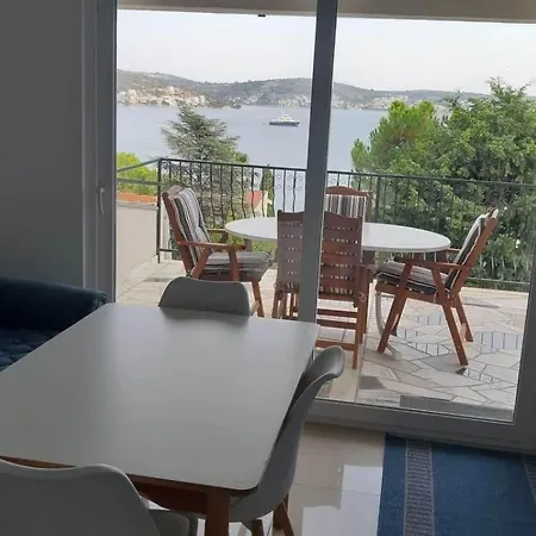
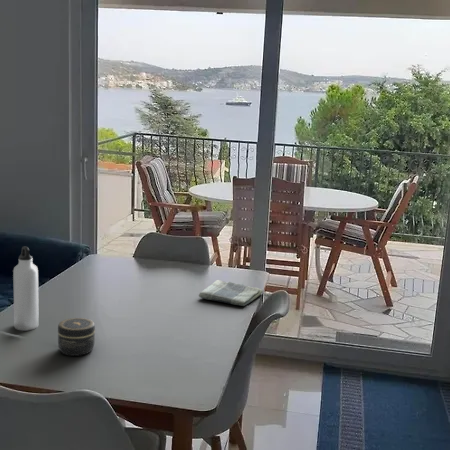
+ dish towel [198,279,264,307]
+ jar [57,317,96,357]
+ water bottle [12,245,39,332]
